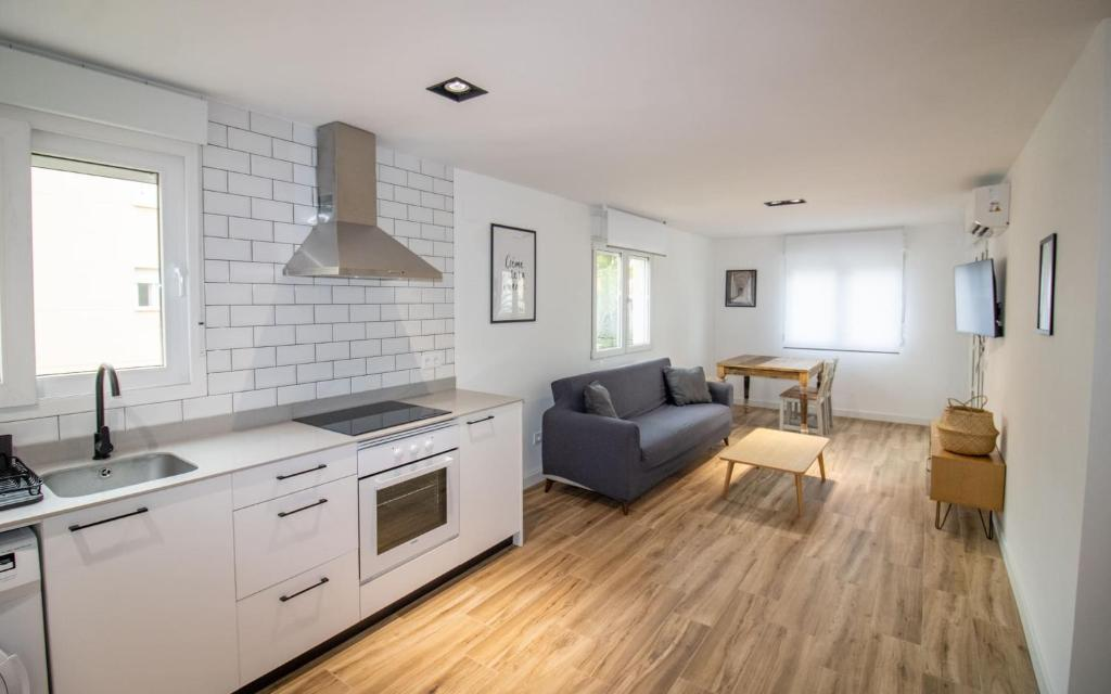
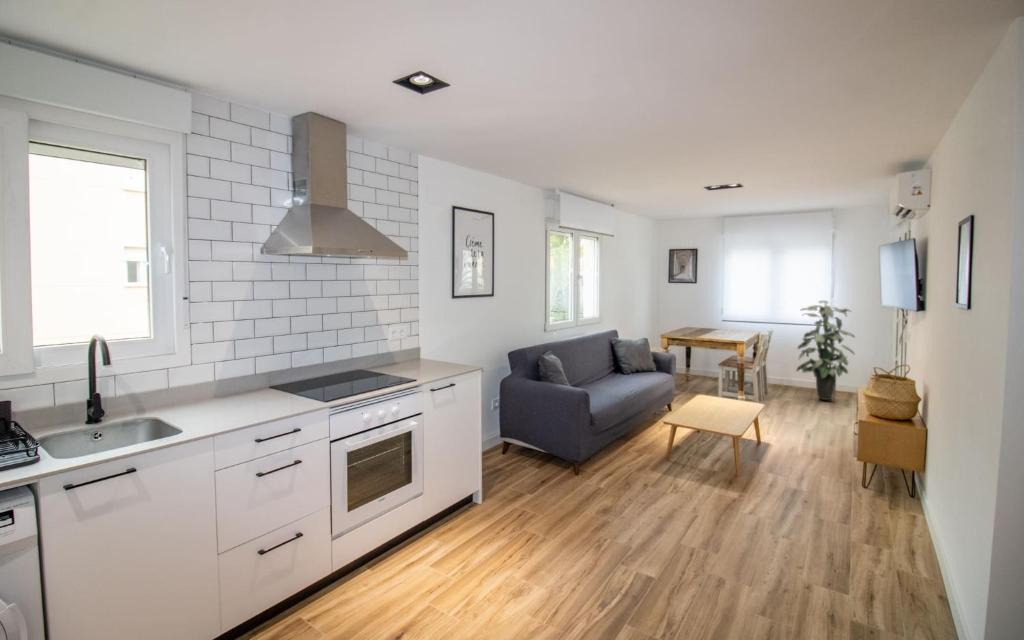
+ indoor plant [795,300,856,401]
